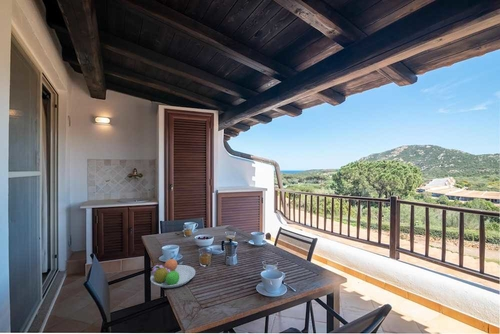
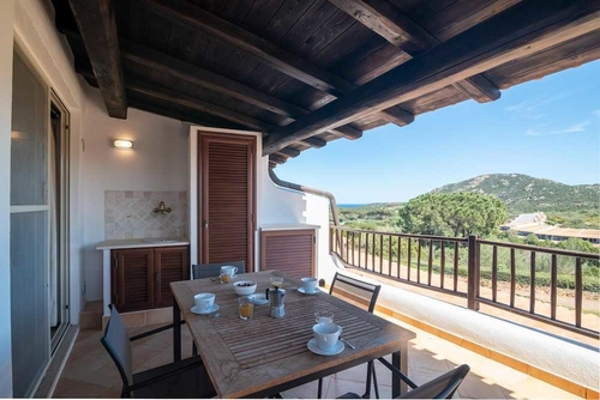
- fruit bowl [149,257,196,289]
